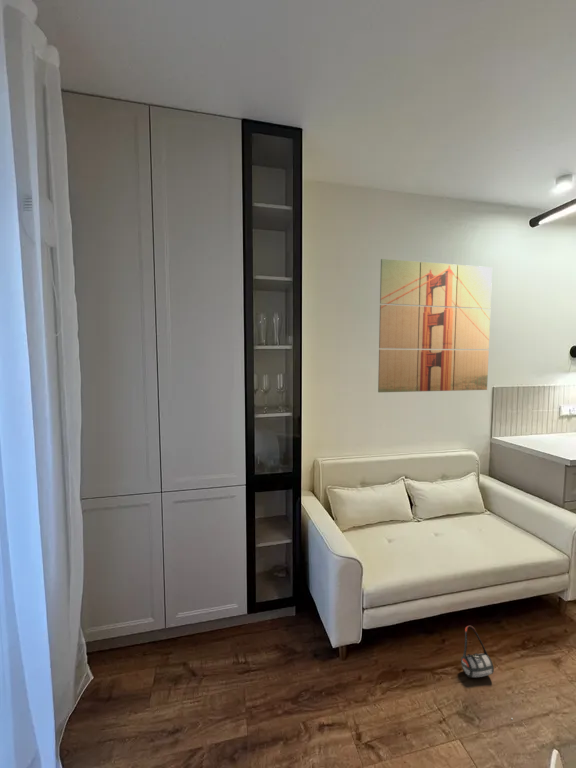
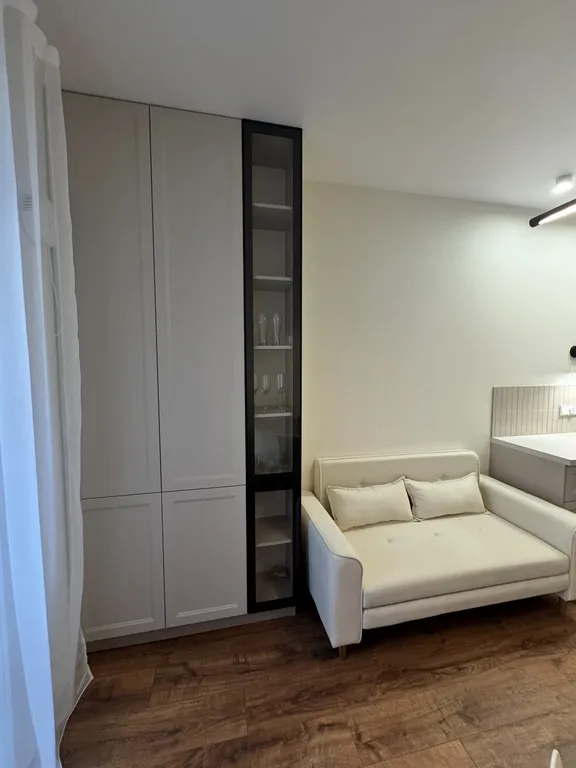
- wall art [377,258,493,393]
- bag [460,625,514,721]
